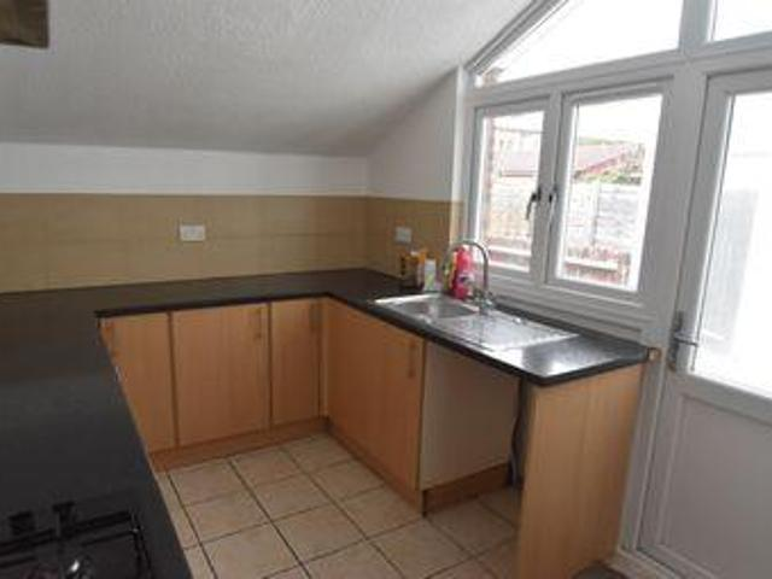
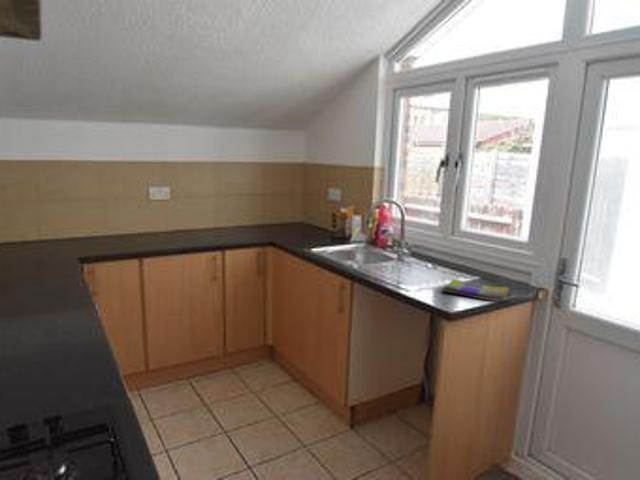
+ dish towel [440,277,512,303]
